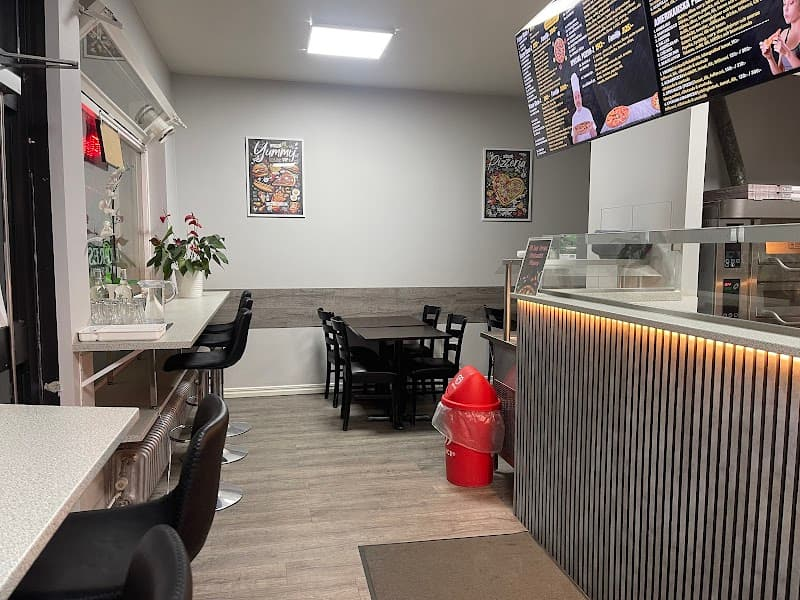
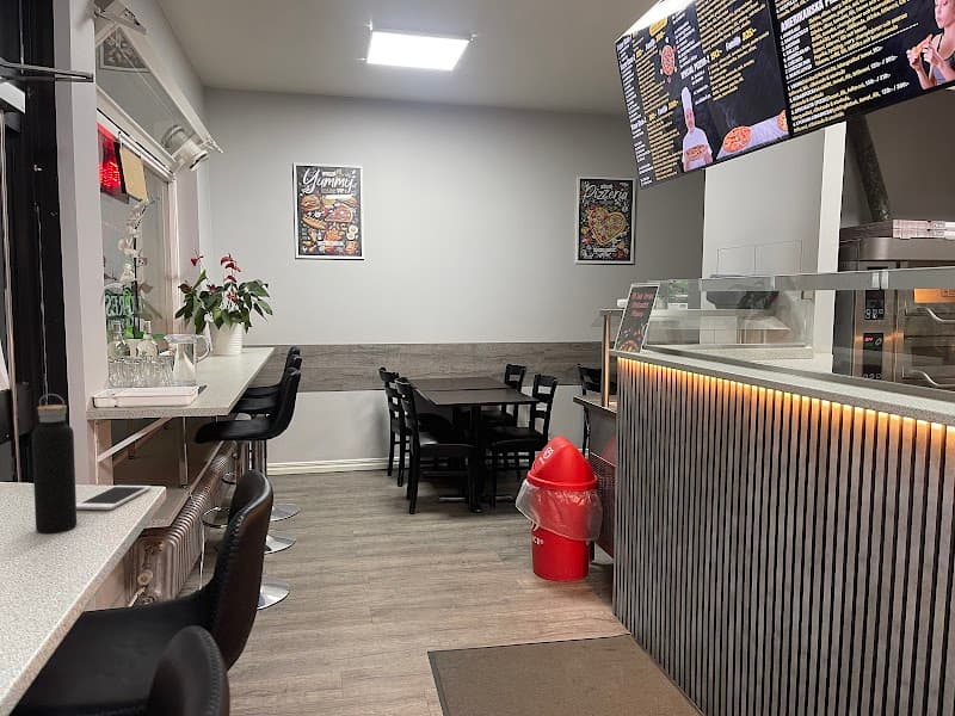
+ water bottle [31,393,78,533]
+ cell phone [76,484,152,511]
